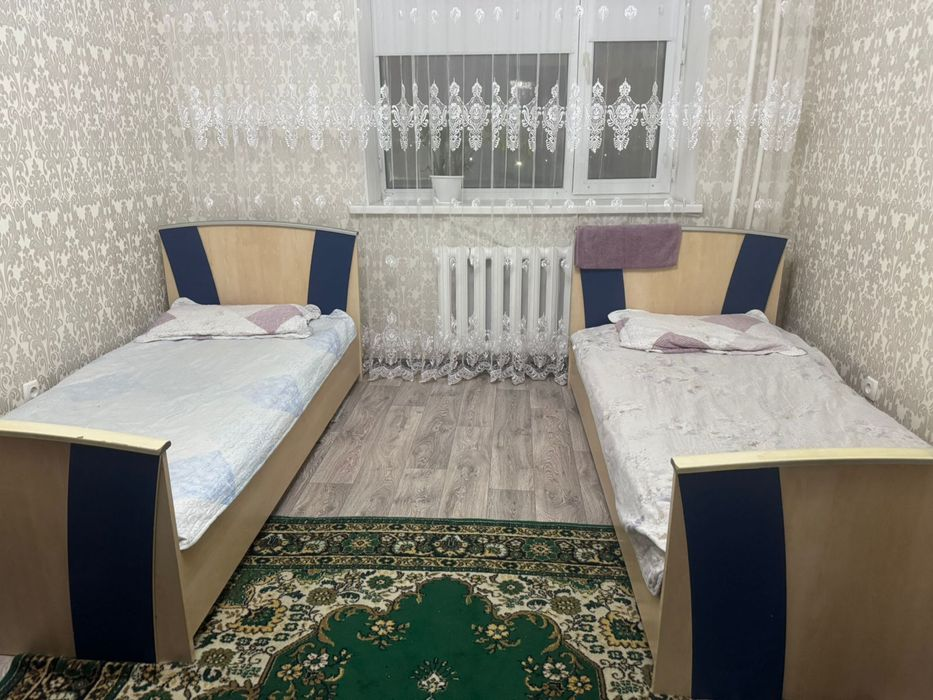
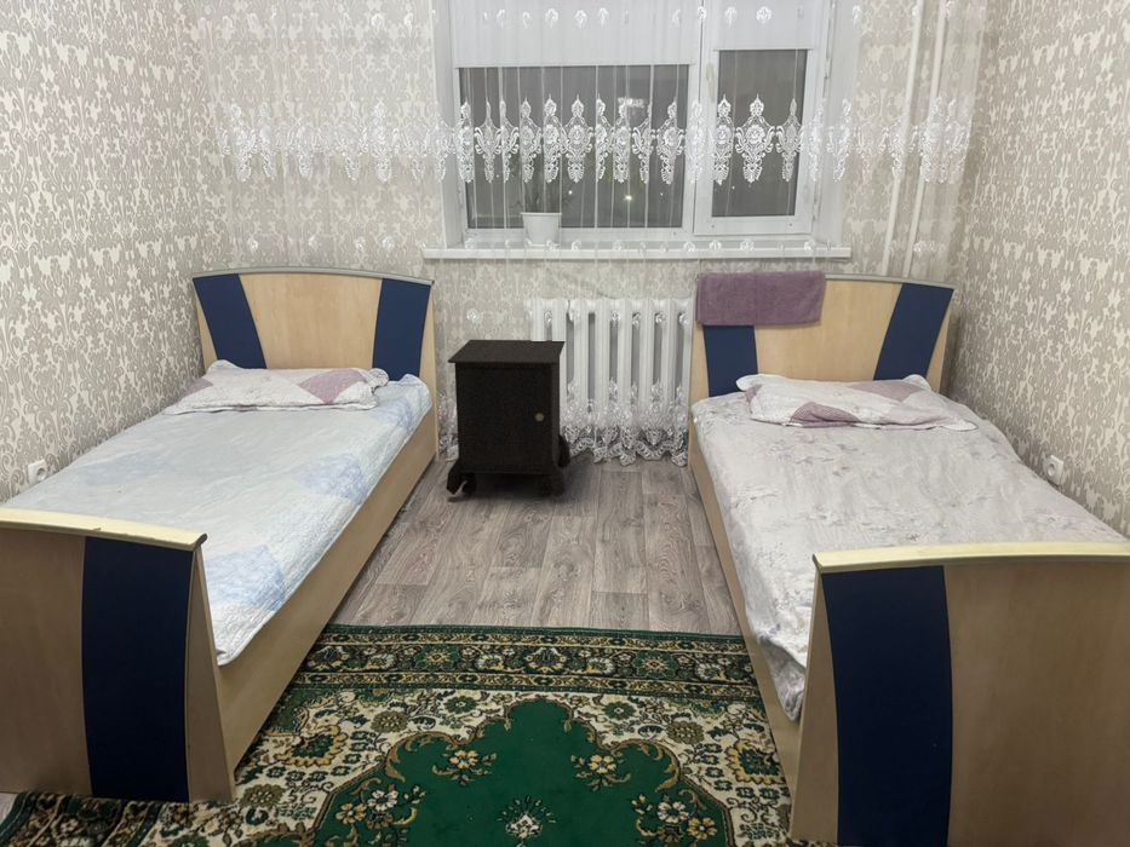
+ nightstand [444,339,572,499]
